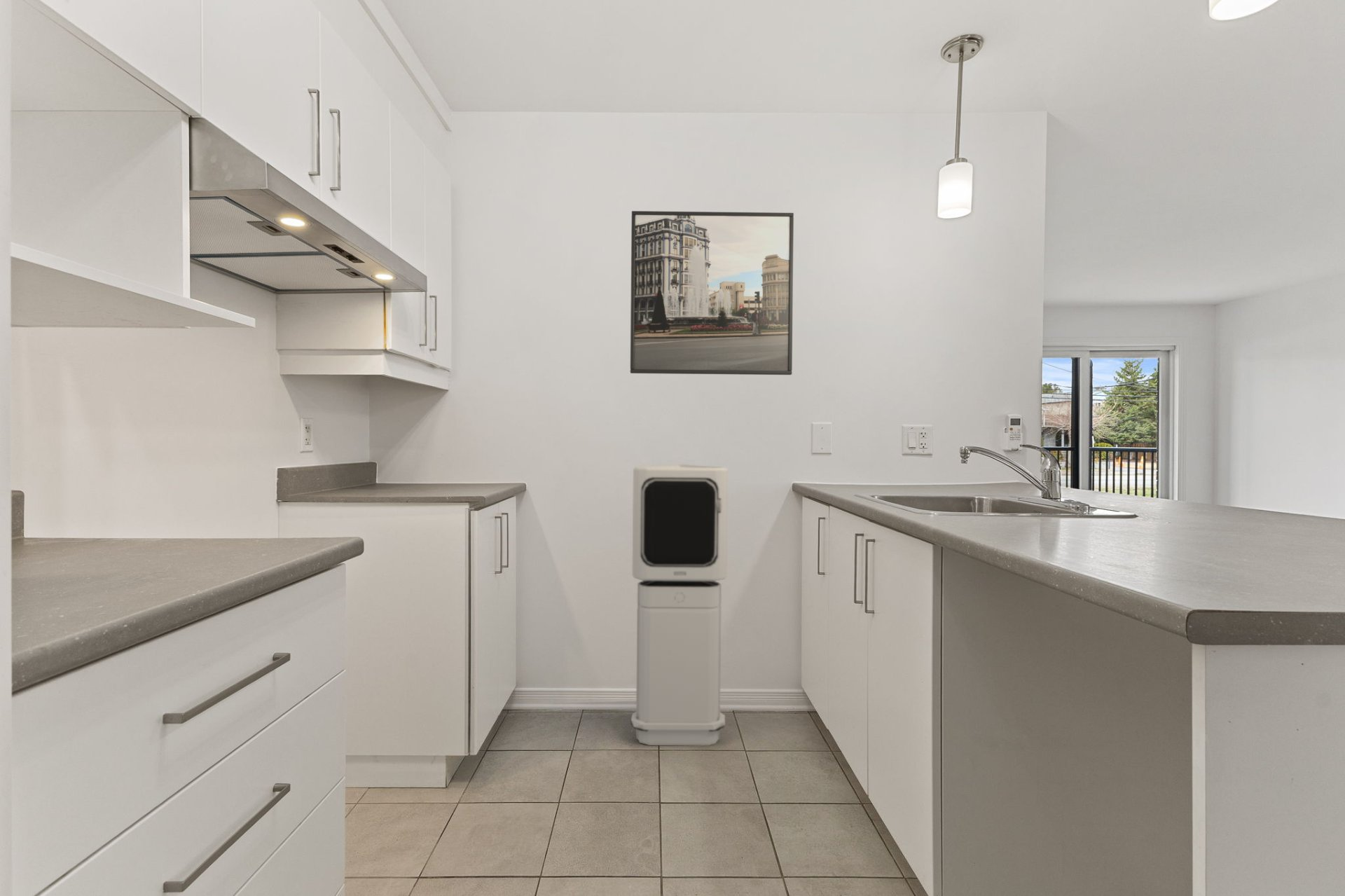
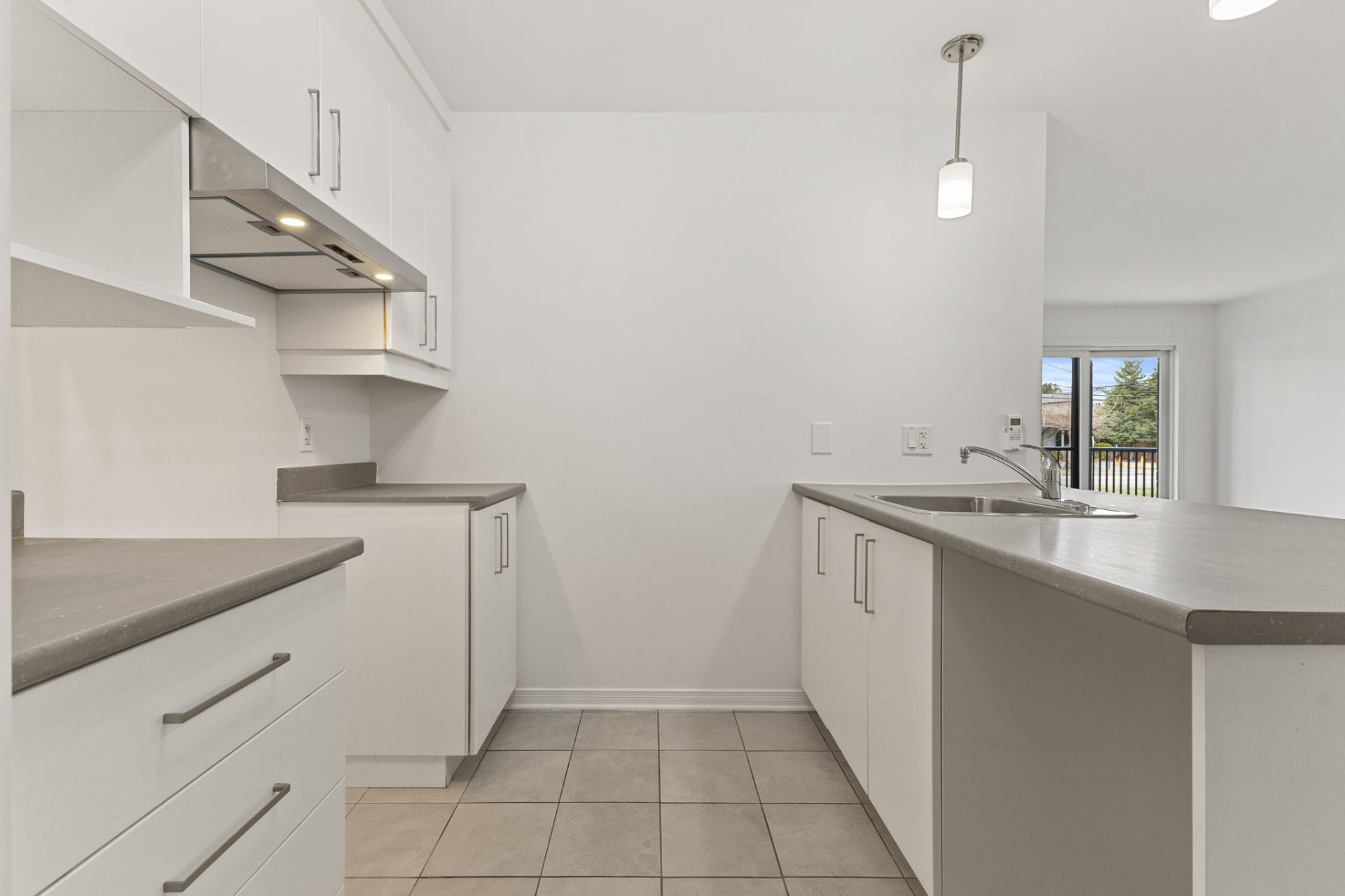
- air purifier [630,464,729,746]
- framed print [630,210,794,375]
